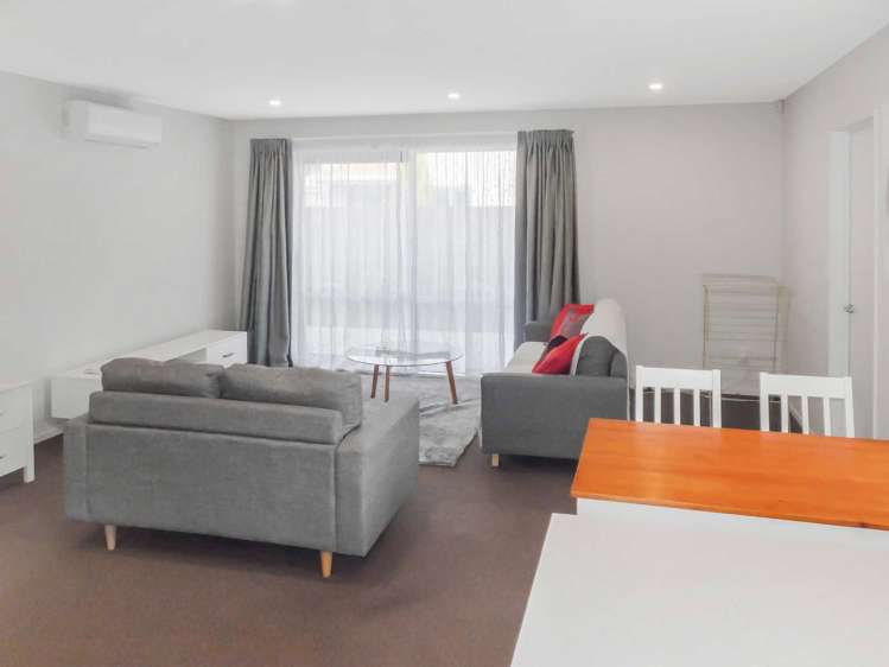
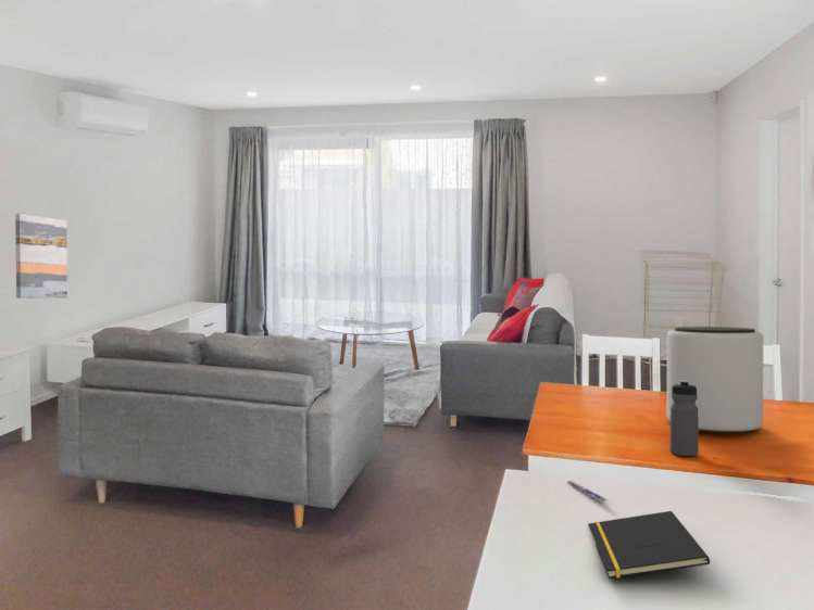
+ water bottle [669,380,700,457]
+ plant pot [665,326,764,434]
+ notepad [588,510,711,580]
+ pen [567,479,611,503]
+ wall art [14,213,68,300]
